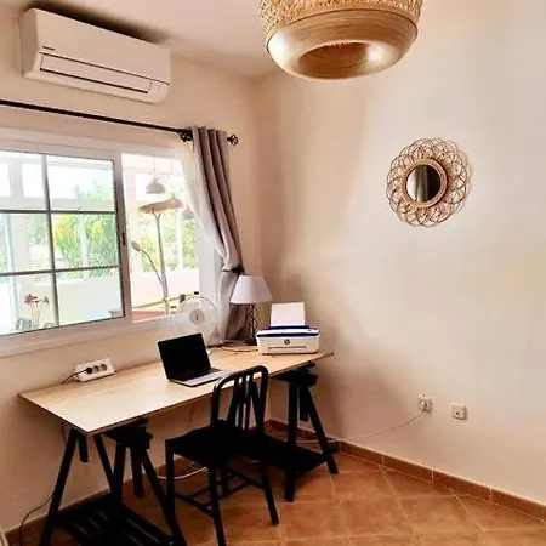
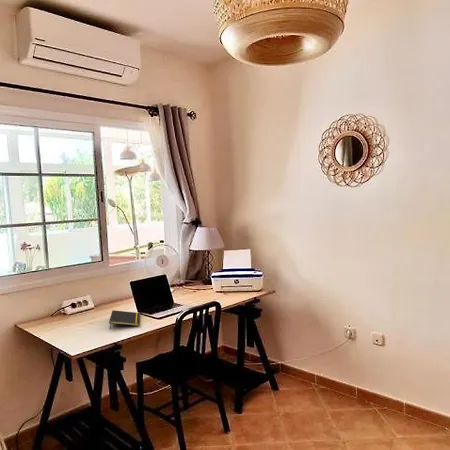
+ notepad [108,309,141,329]
